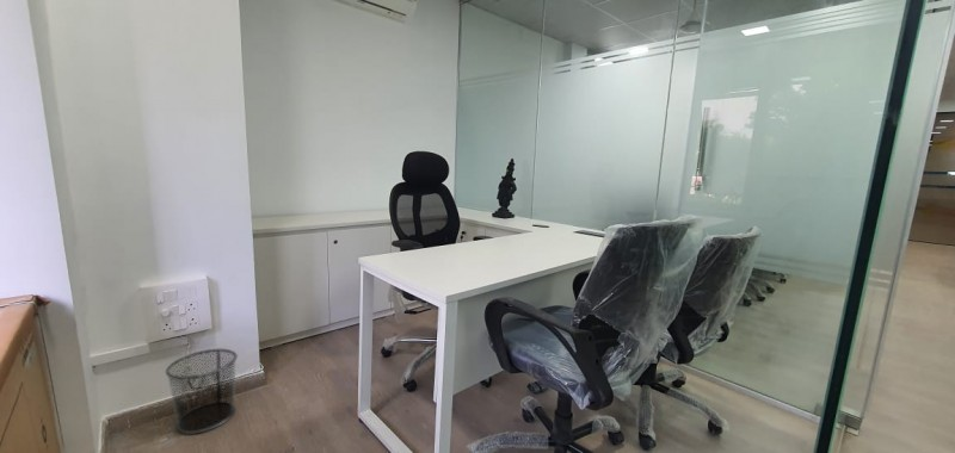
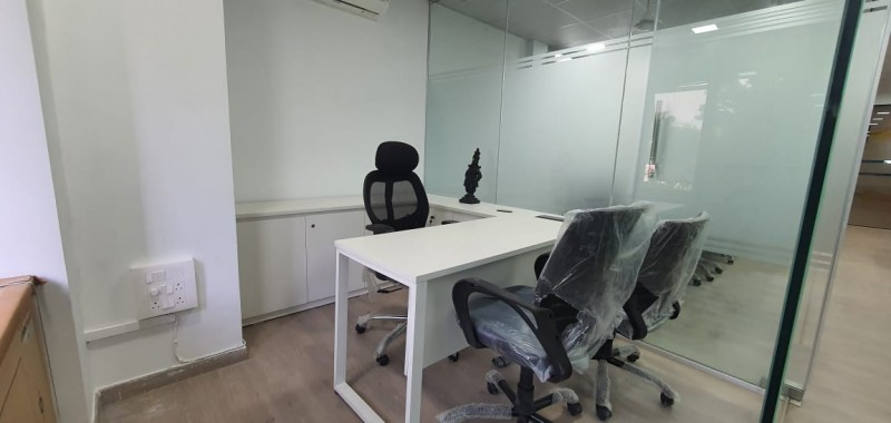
- waste bin [165,348,239,435]
